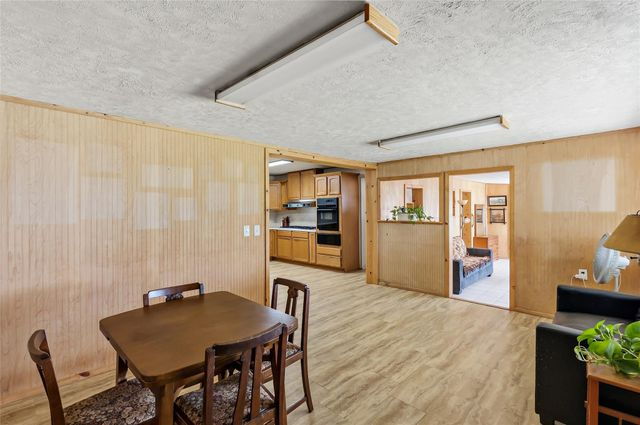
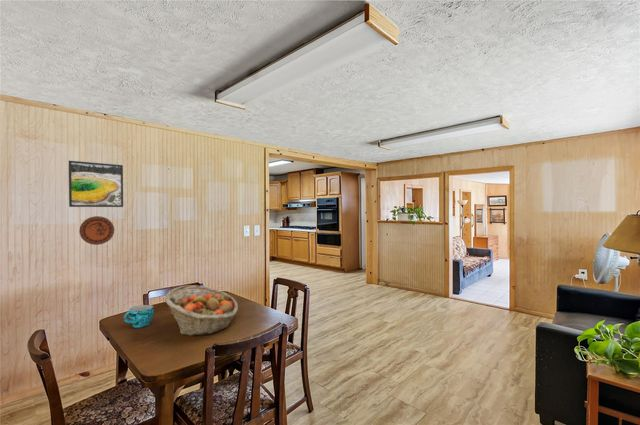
+ decorative plate [78,215,115,246]
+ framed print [68,160,124,208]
+ cup [123,304,155,328]
+ fruit basket [164,284,239,337]
